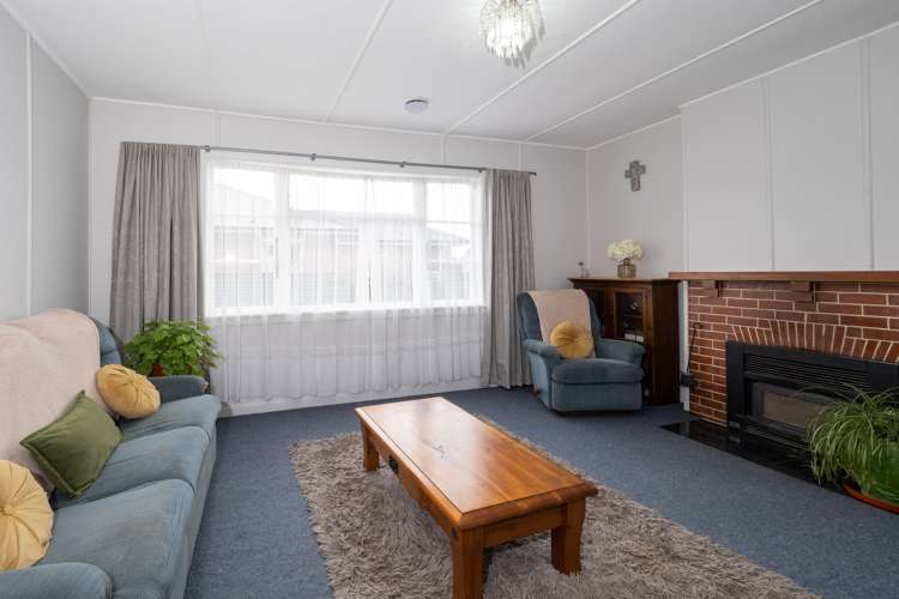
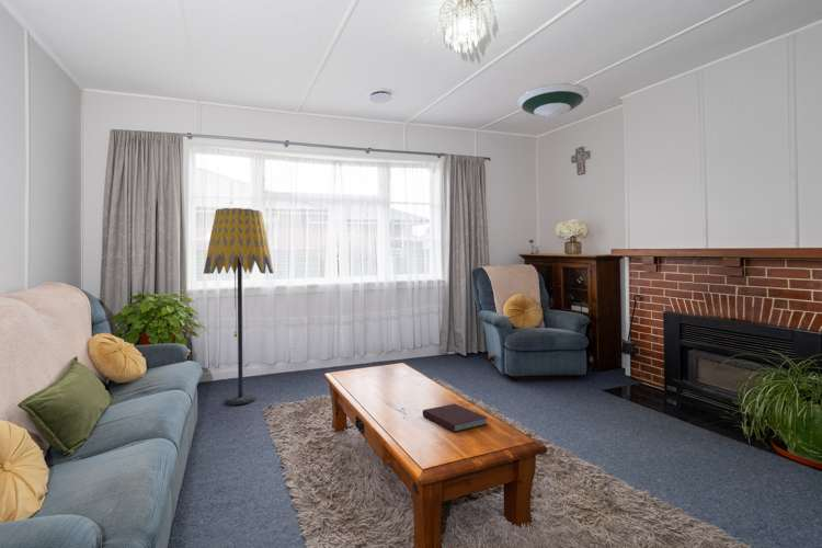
+ notebook [422,402,488,433]
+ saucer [515,82,590,118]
+ floor lamp [203,207,274,406]
